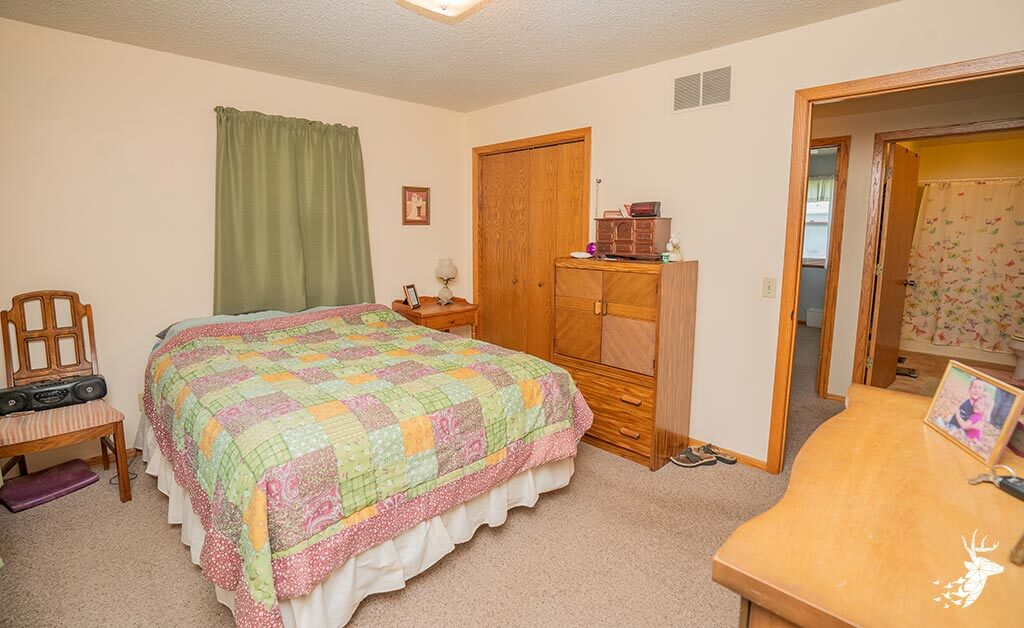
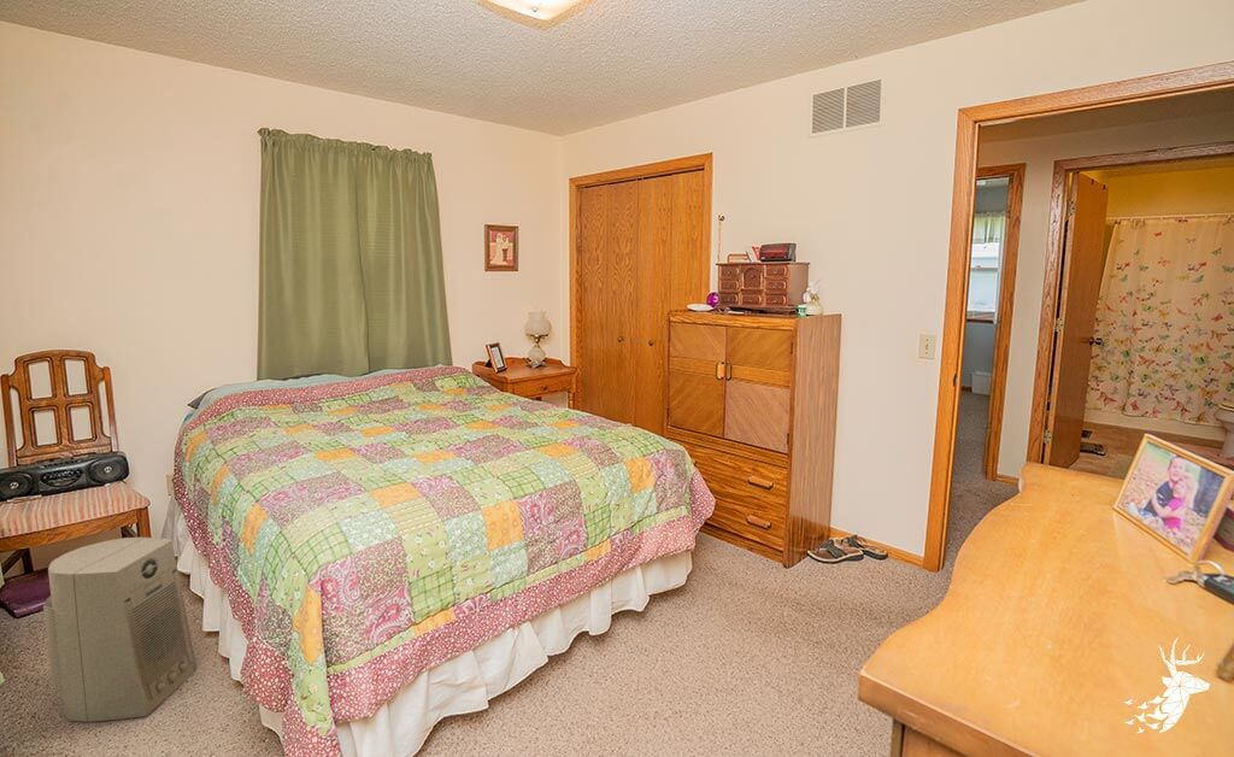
+ fan [42,536,198,723]
